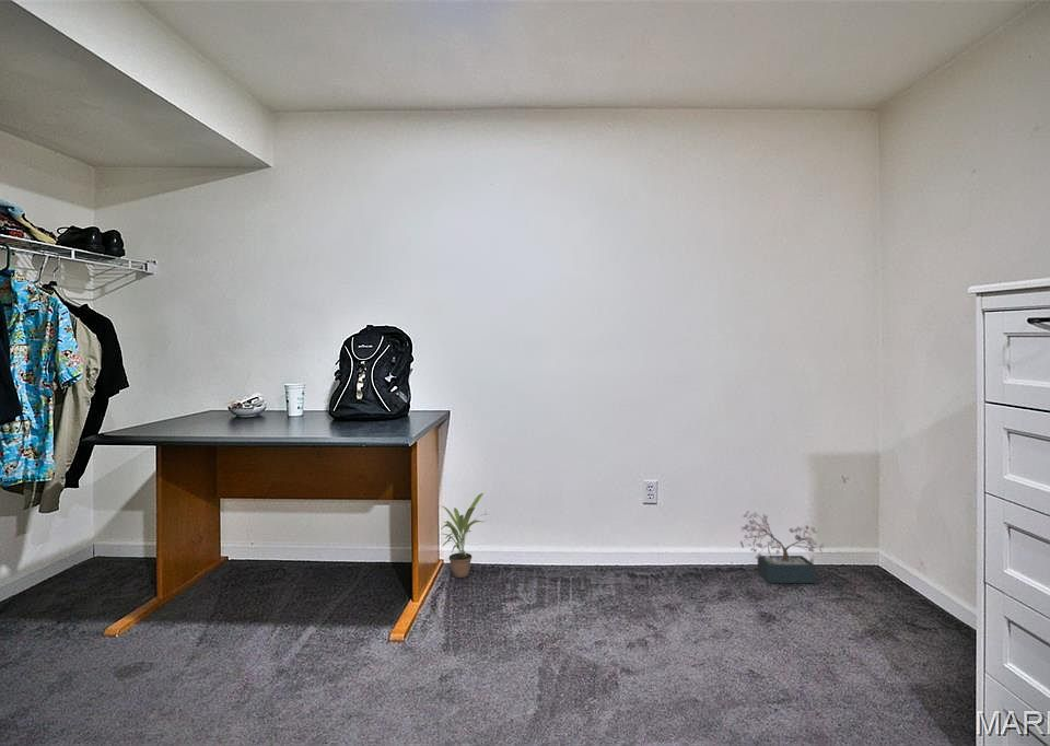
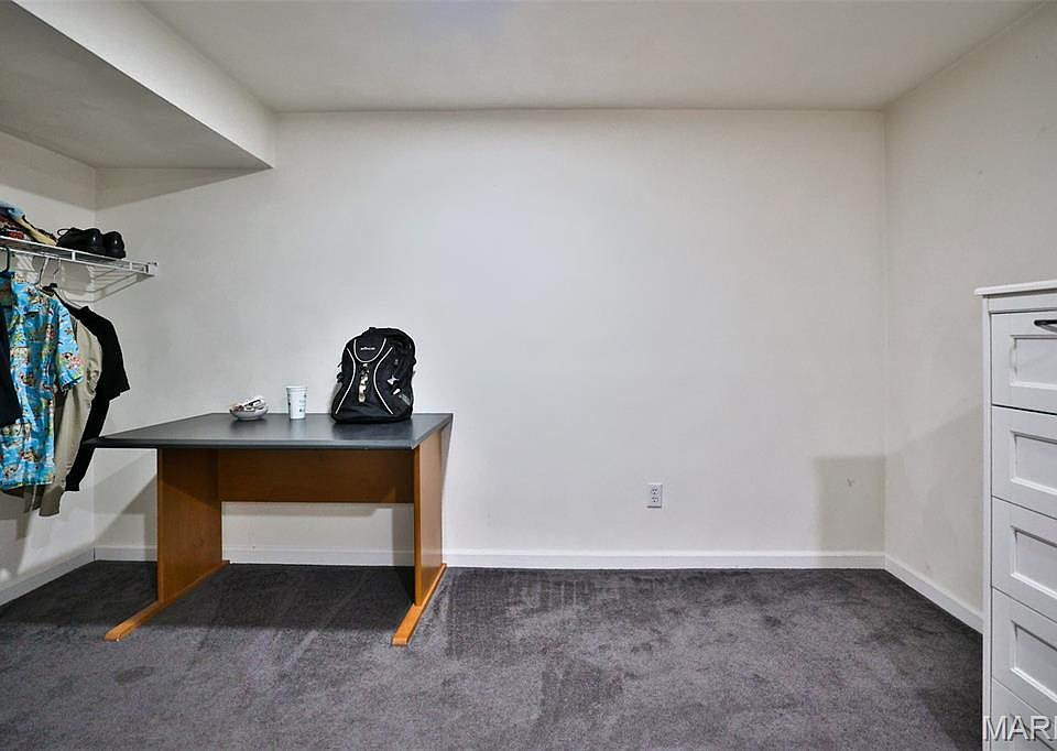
- decorative plant [738,510,825,584]
- potted plant [439,492,488,579]
